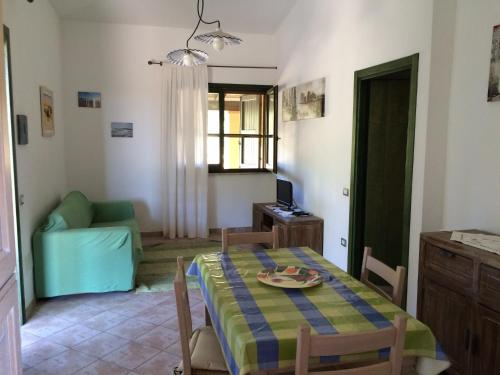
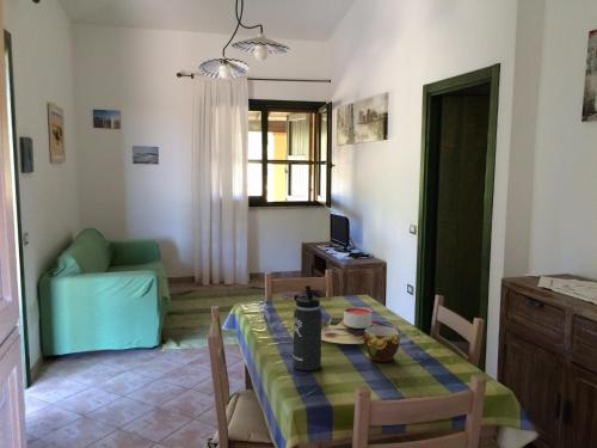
+ thermos bottle [291,284,322,372]
+ cup [363,325,401,363]
+ candle [343,306,373,330]
